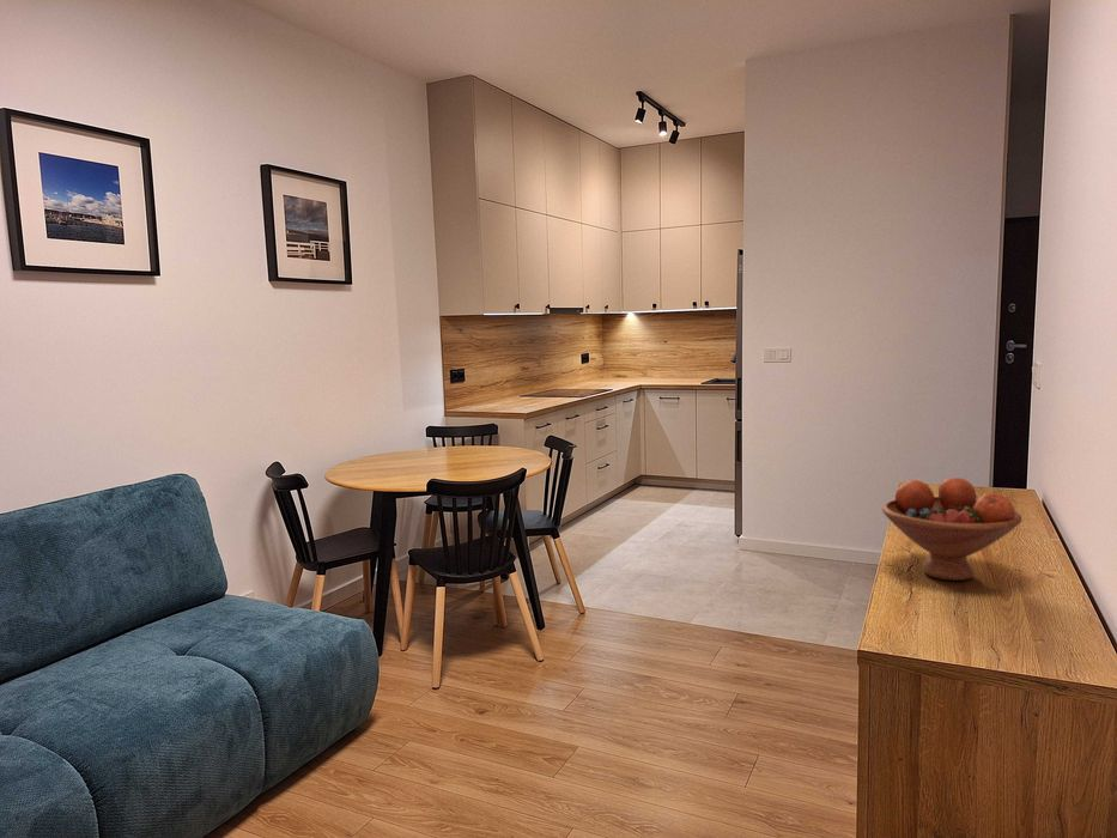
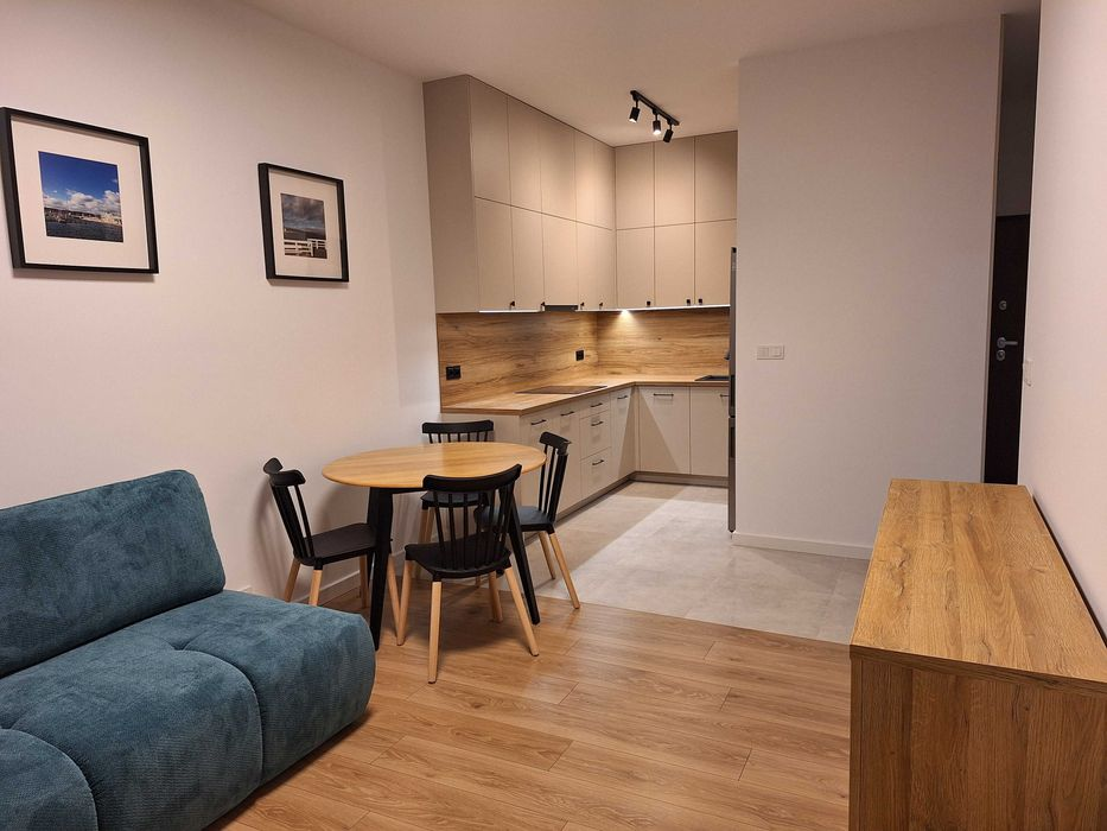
- fruit bowl [881,476,1024,582]
